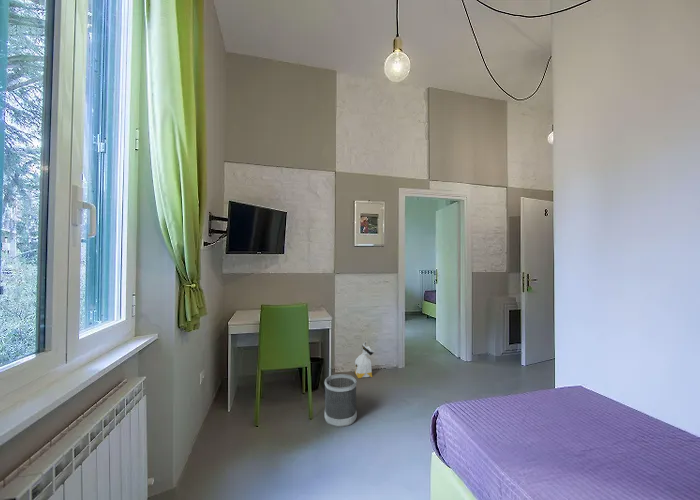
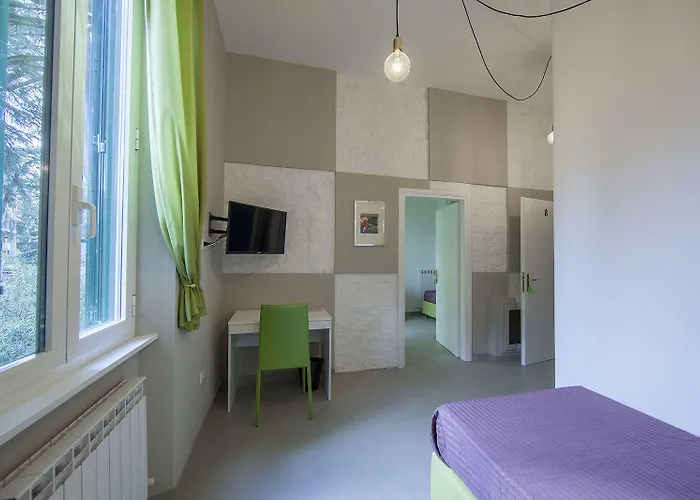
- bag [354,341,376,379]
- wastebasket [324,373,358,428]
